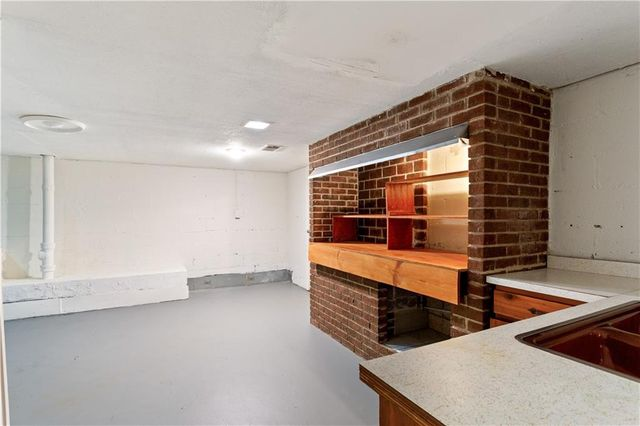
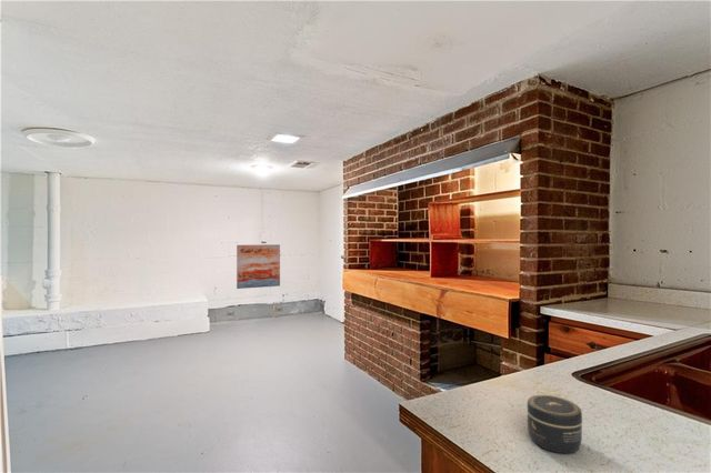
+ wall art [236,243,281,290]
+ jar [525,394,583,454]
